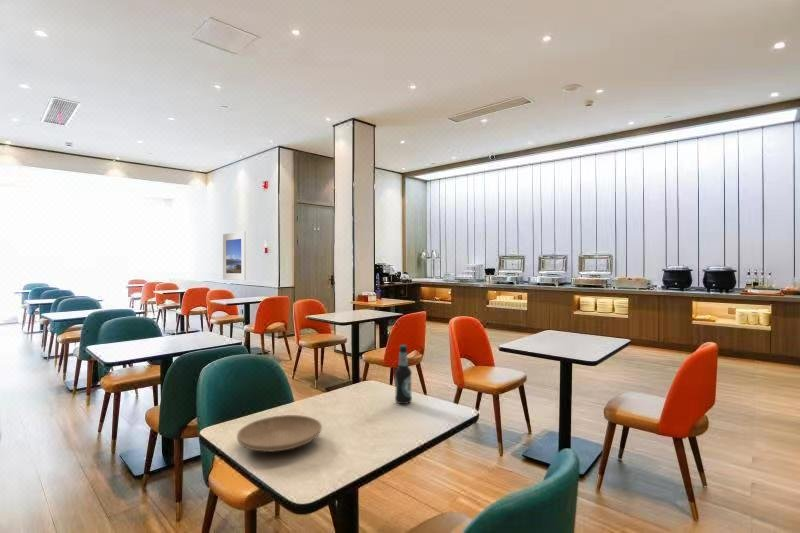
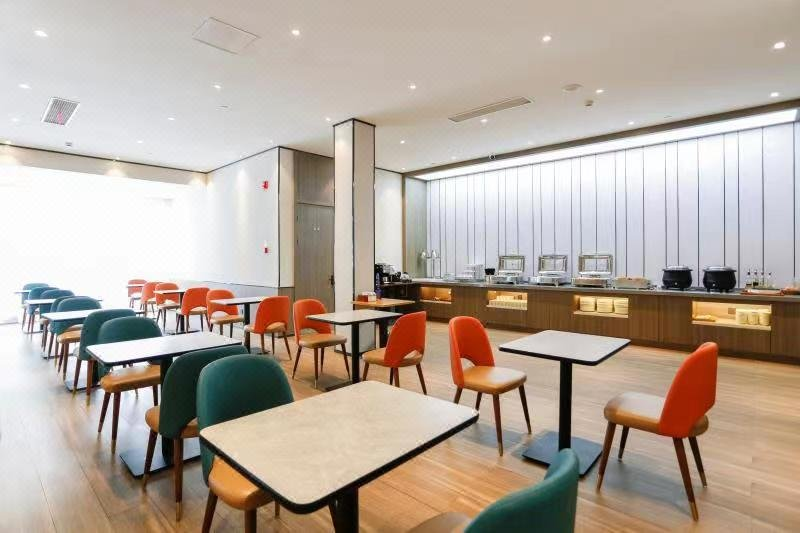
- bottle [394,344,413,405]
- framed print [222,230,247,281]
- plate [236,414,323,453]
